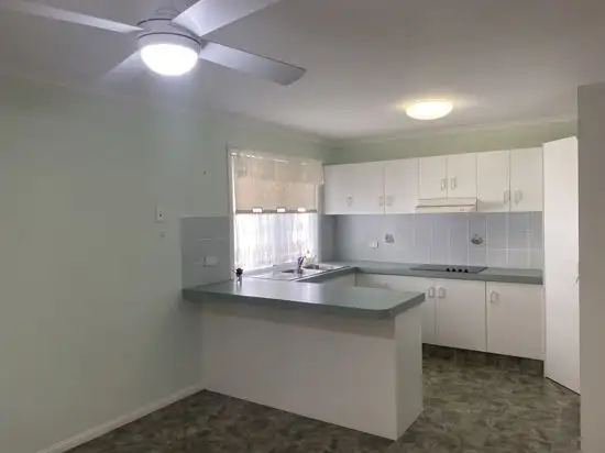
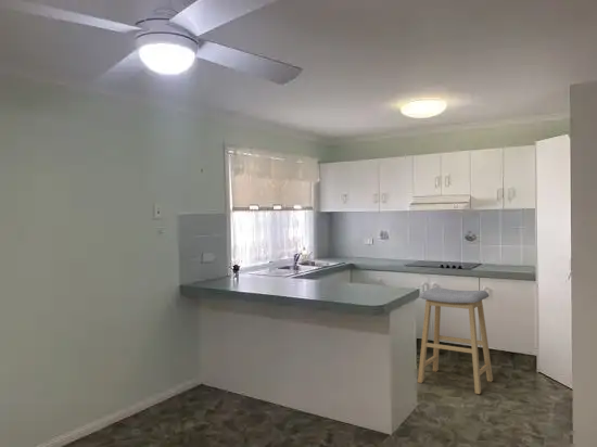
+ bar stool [417,286,494,395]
